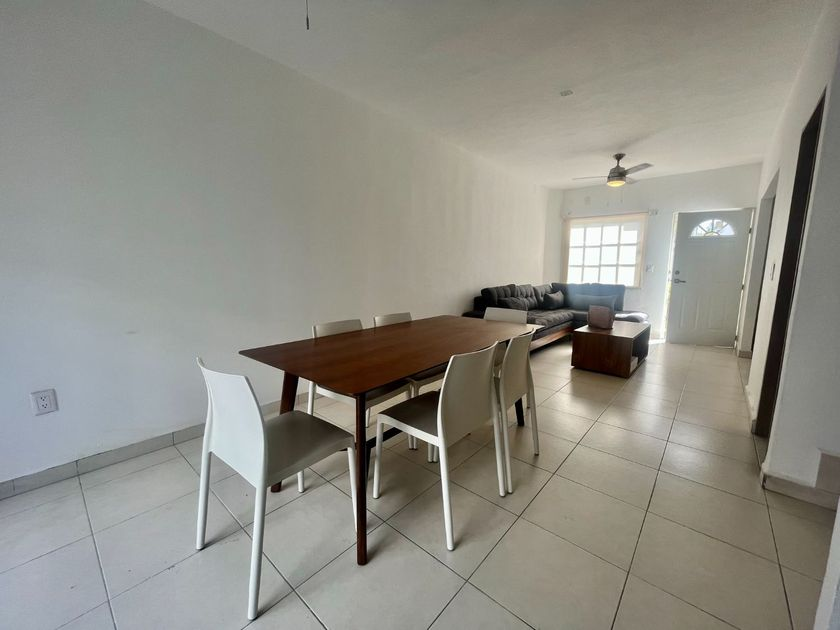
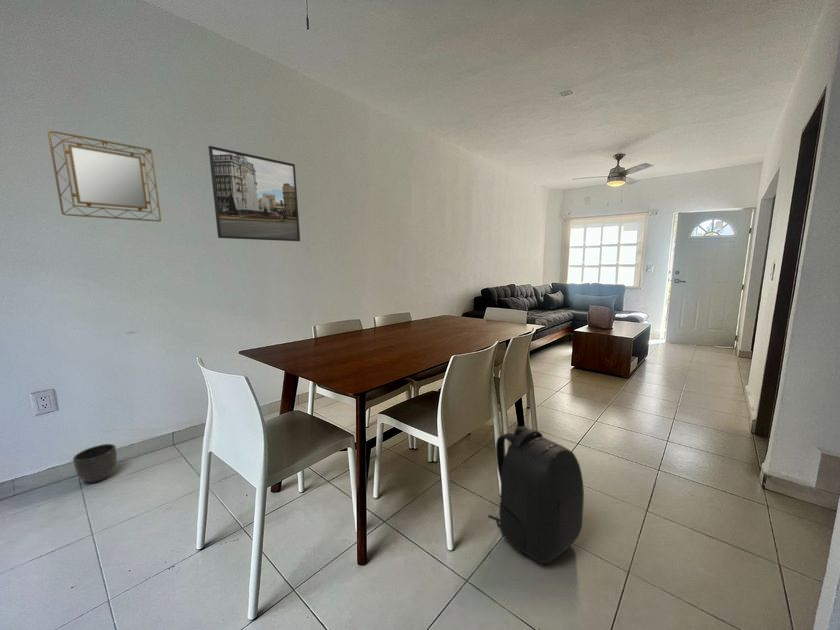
+ home mirror [47,129,162,223]
+ backpack [487,426,585,564]
+ planter [72,443,118,484]
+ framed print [207,145,301,242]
